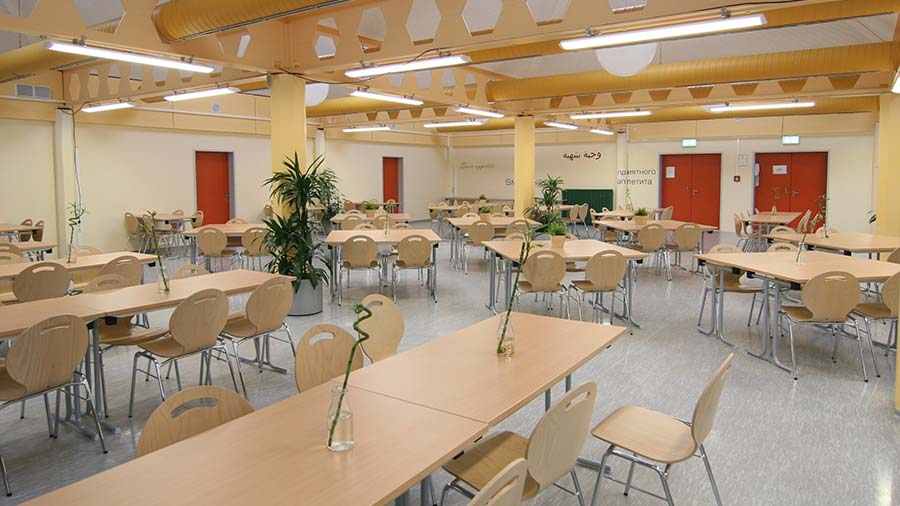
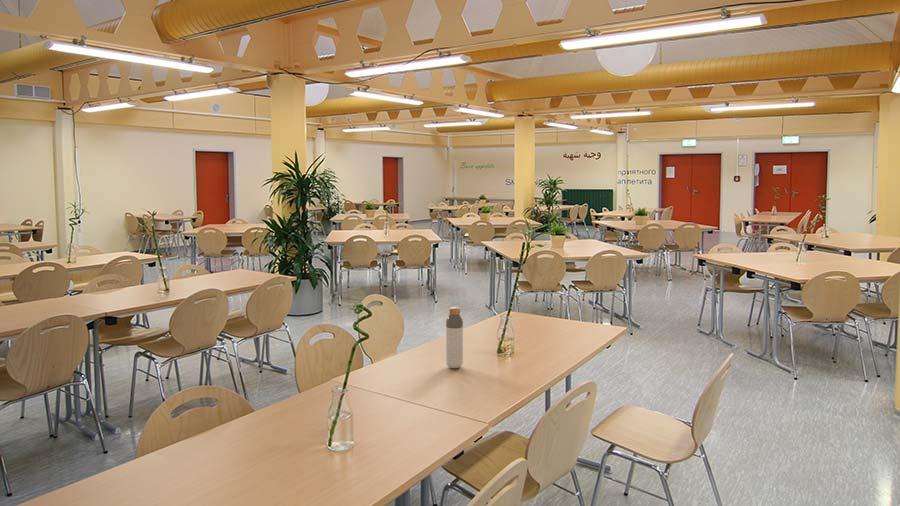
+ bottle [445,306,464,369]
